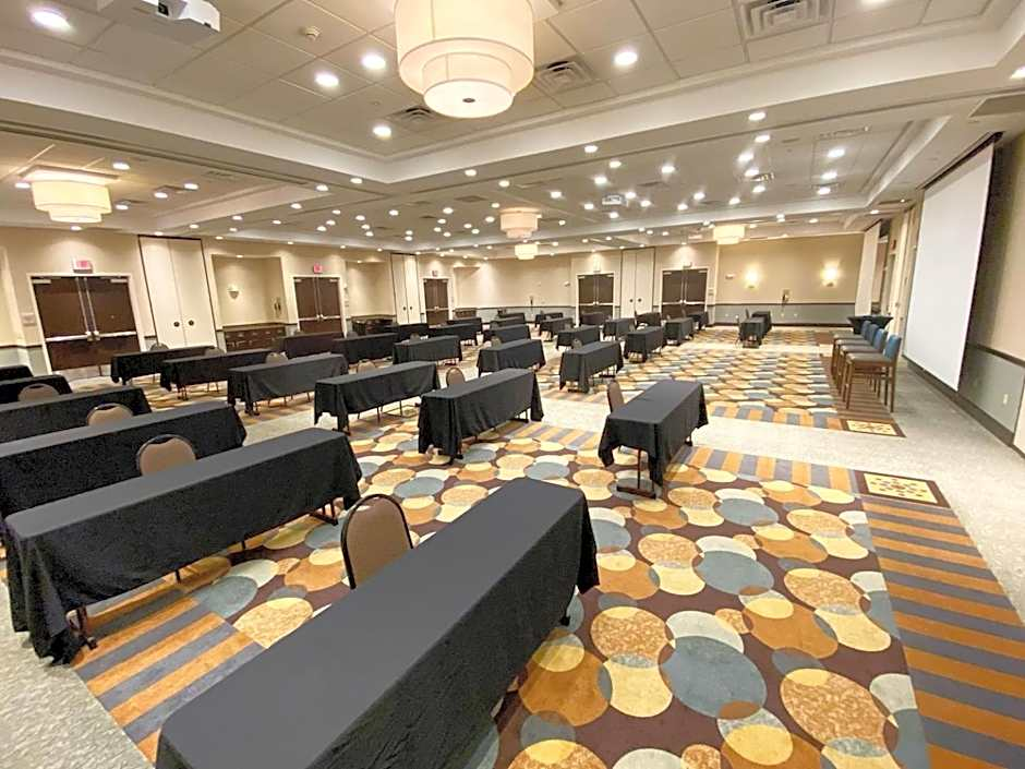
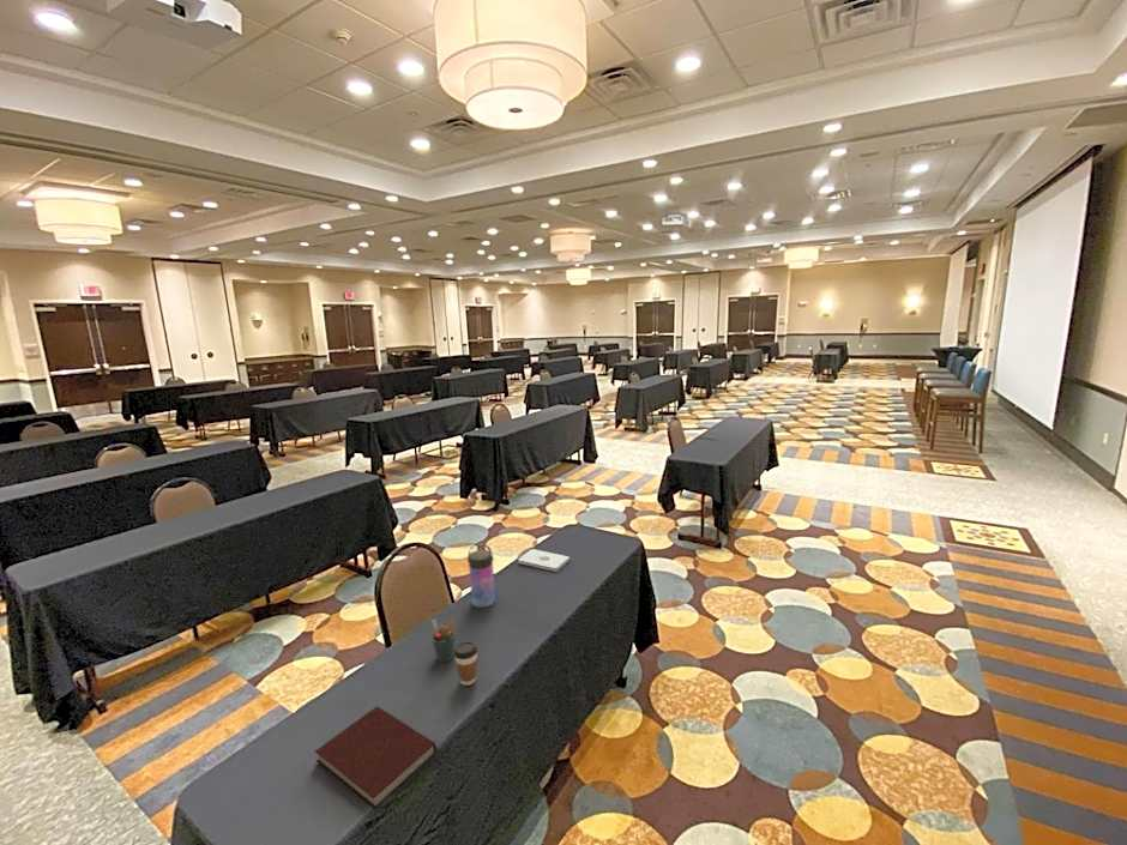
+ pen holder [430,617,456,663]
+ coffee cup [453,640,478,687]
+ notebook [314,705,438,810]
+ water bottle [466,542,496,609]
+ notepad [517,548,571,573]
